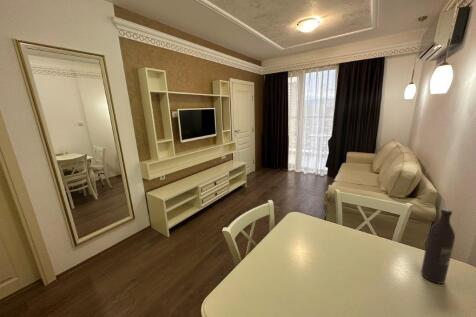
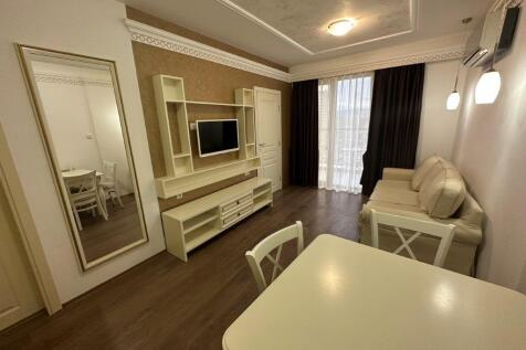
- wine bottle [420,207,456,285]
